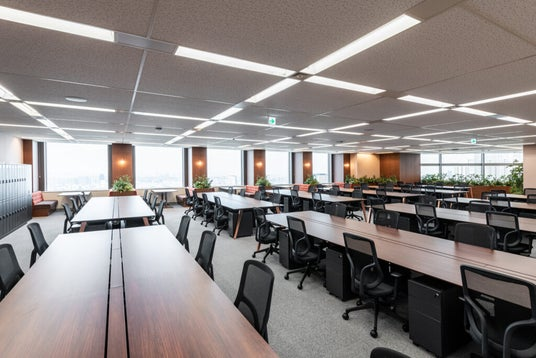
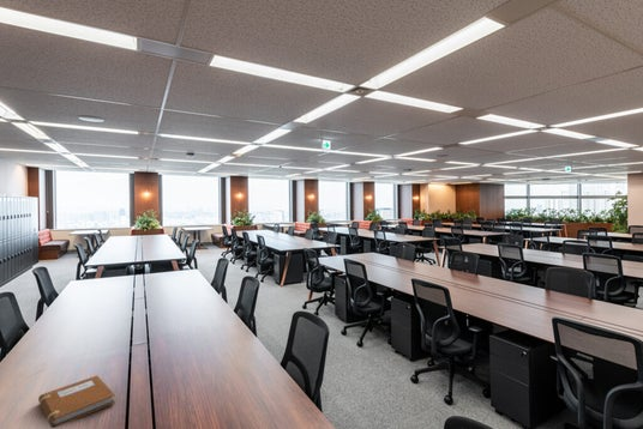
+ notebook [37,374,116,429]
